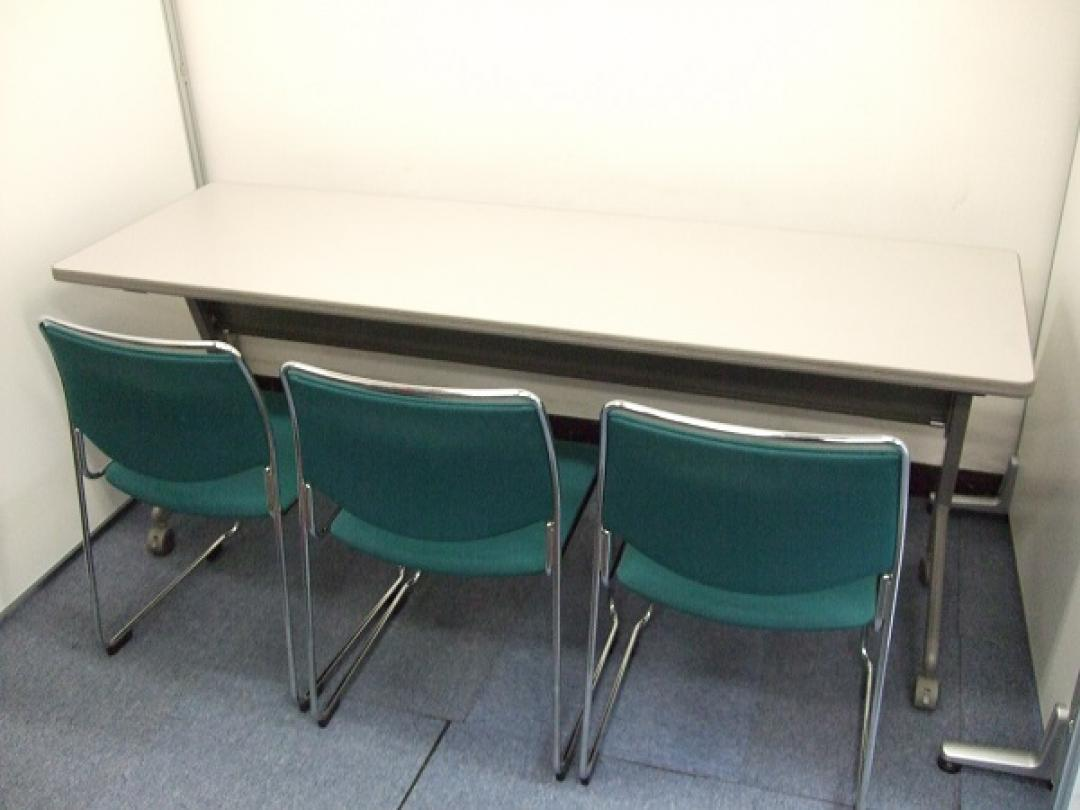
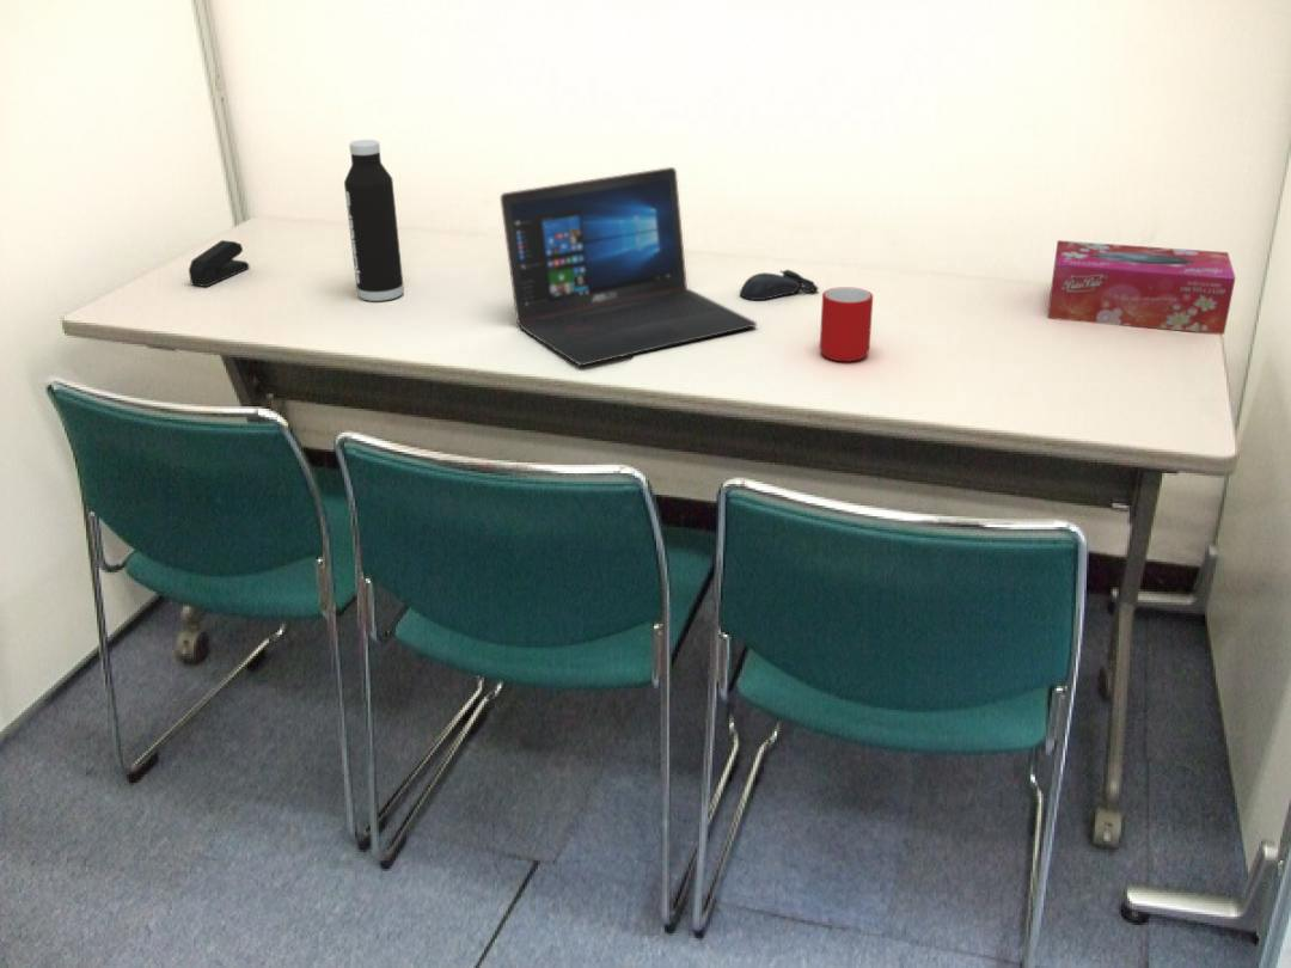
+ tissue box [1047,239,1237,336]
+ water bottle [343,139,405,302]
+ cup [819,286,874,362]
+ computer mouse [739,269,820,301]
+ stapler [188,239,250,288]
+ laptop [500,166,758,367]
